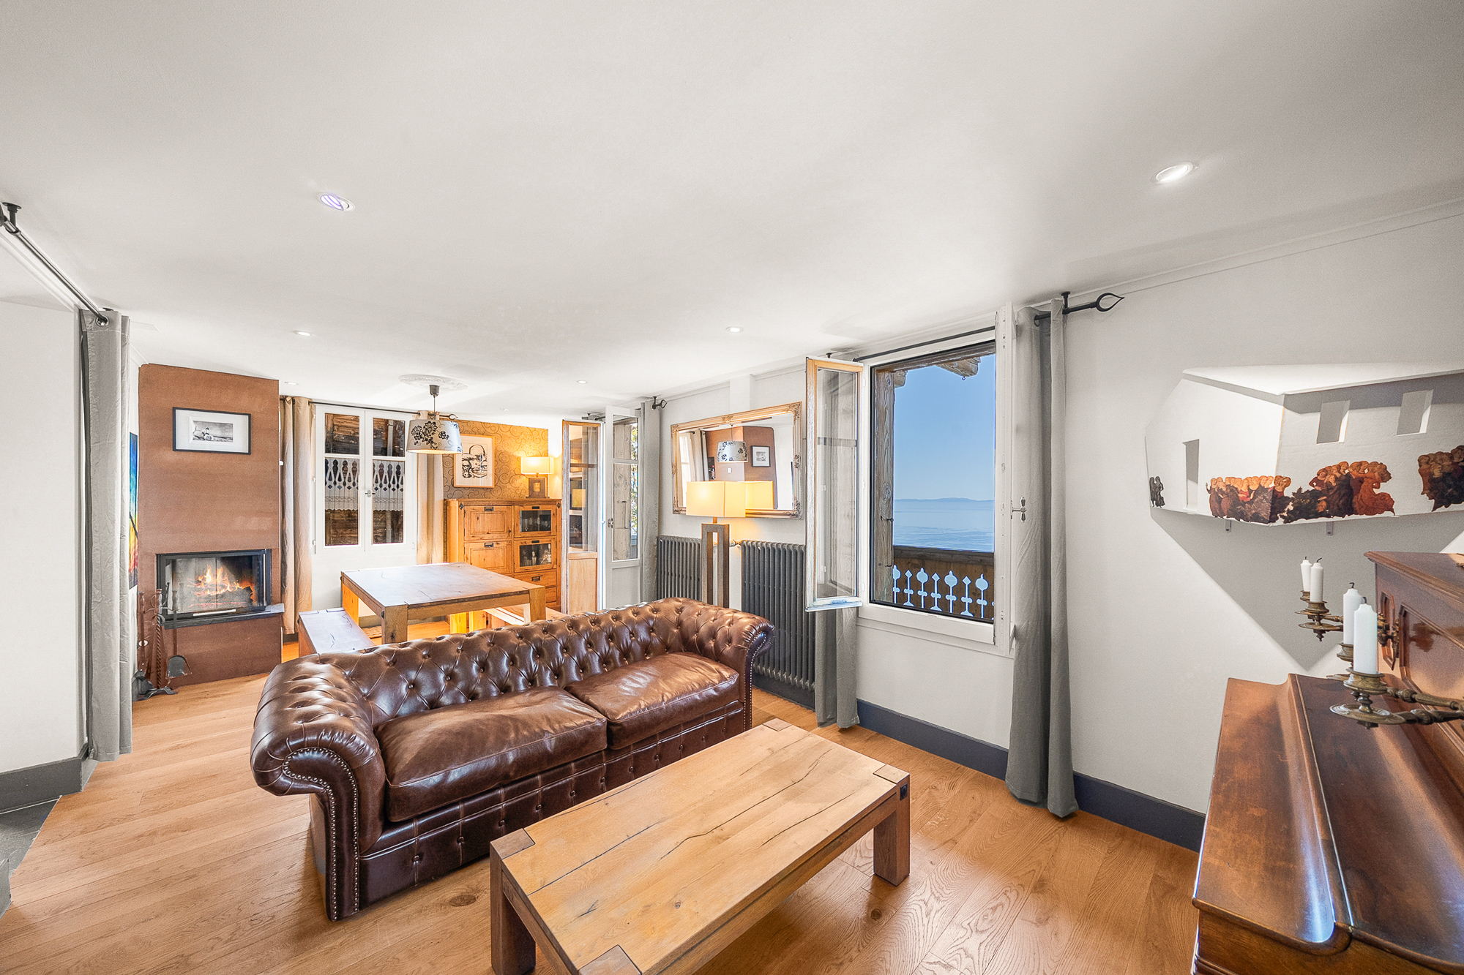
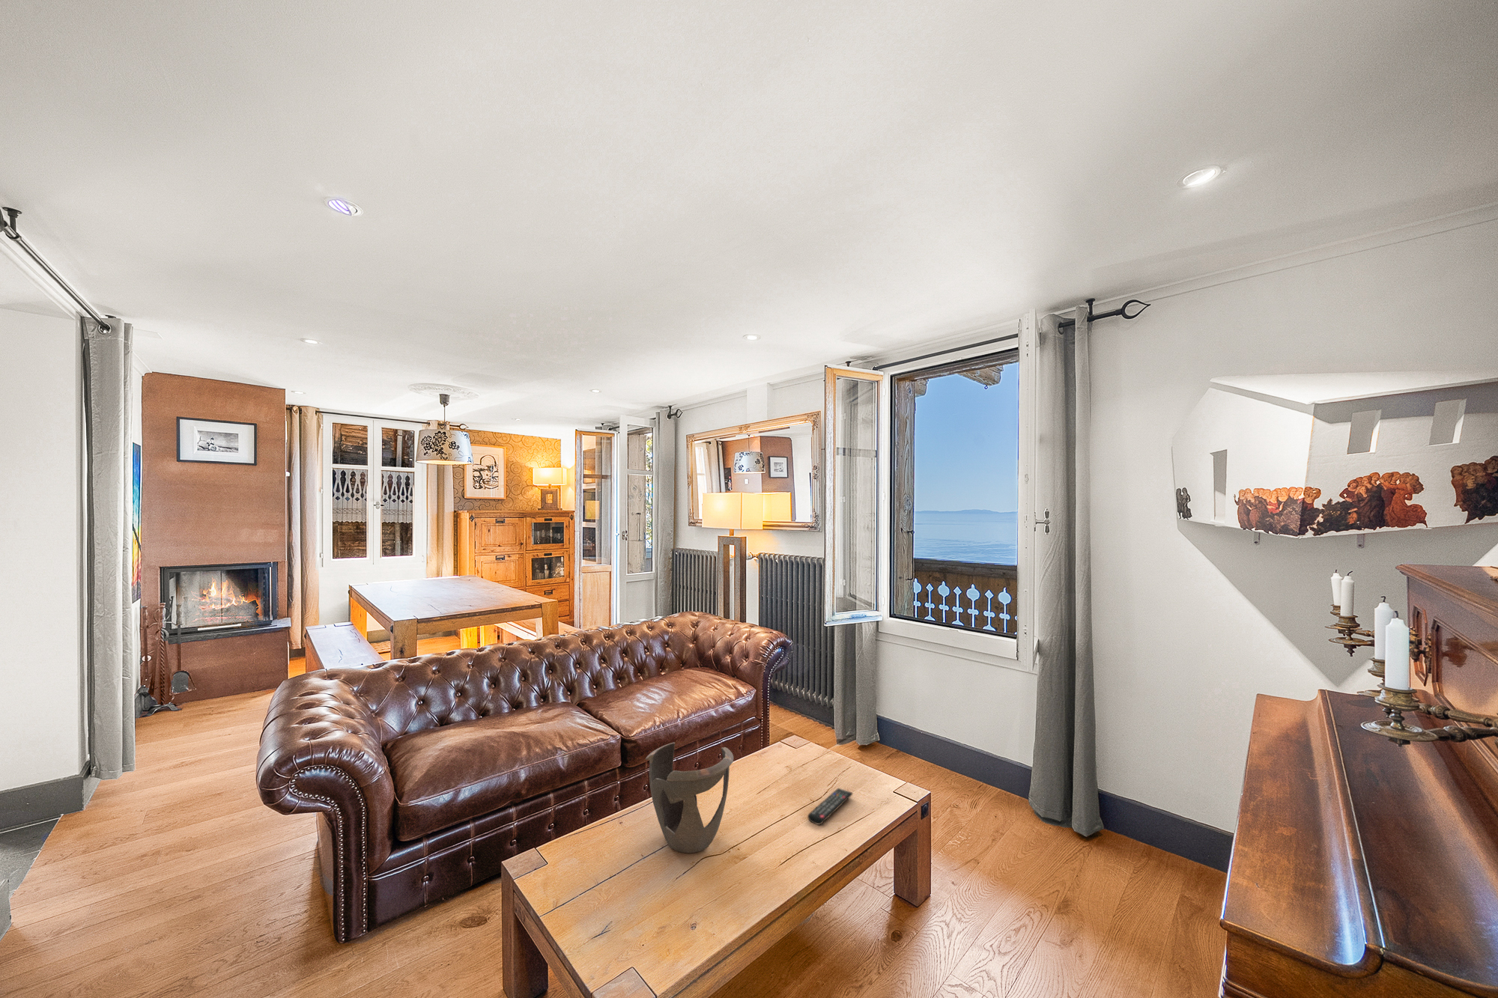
+ decorative bowl [645,742,734,853]
+ remote control [806,787,853,825]
